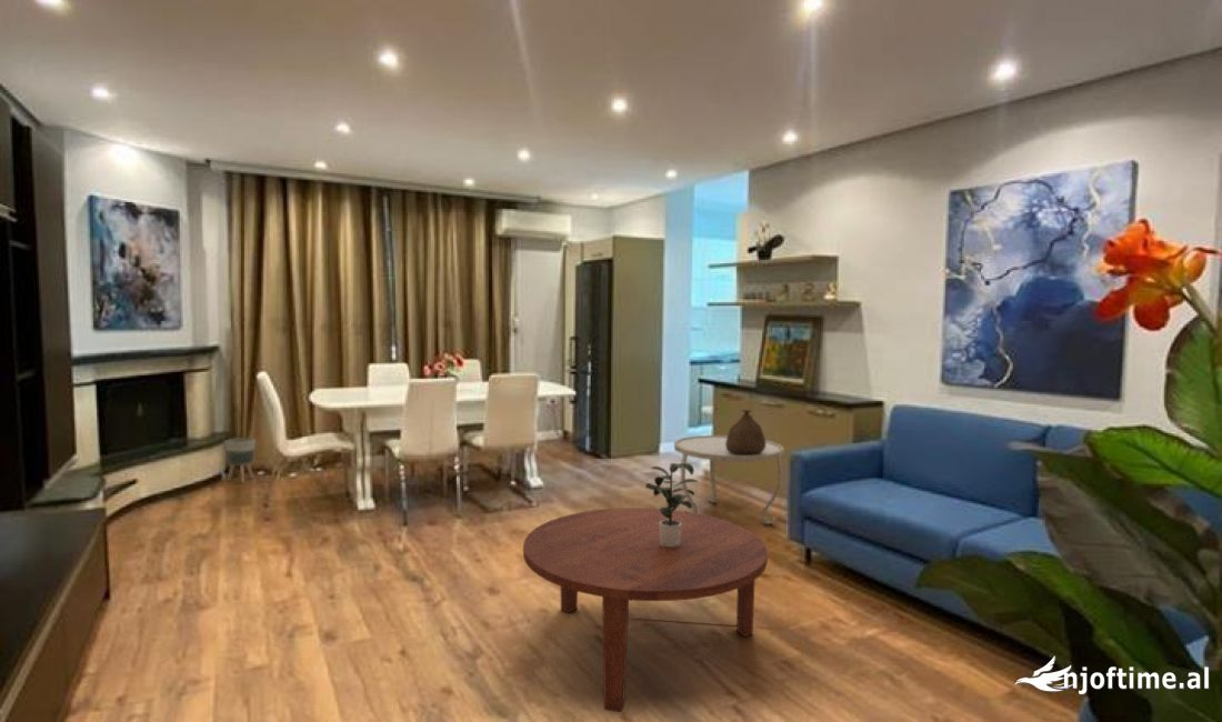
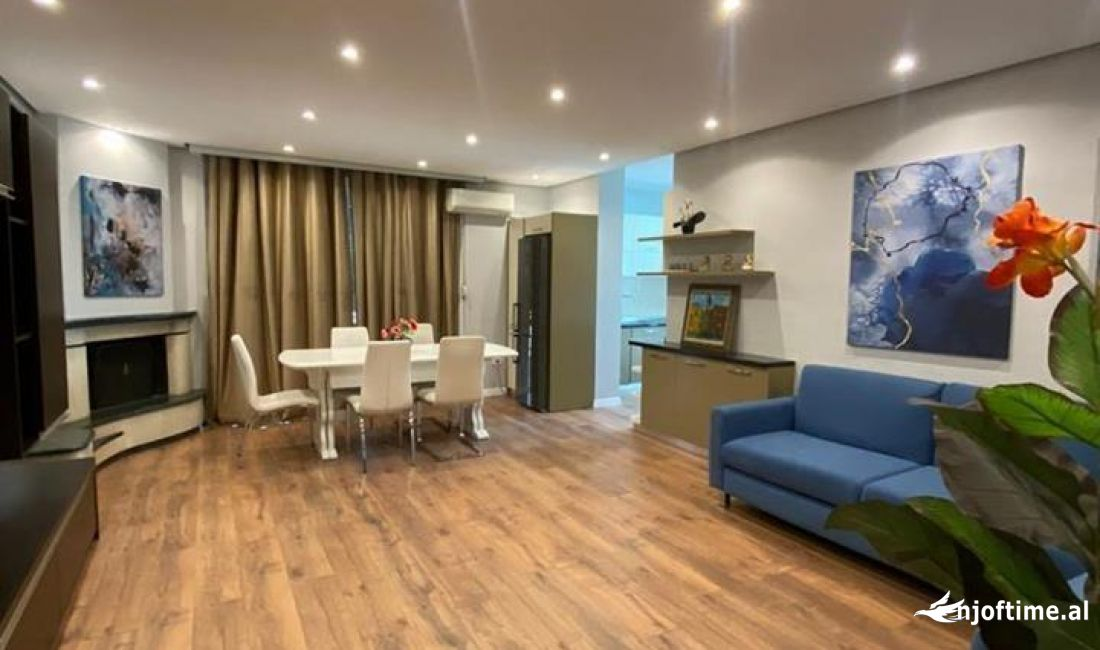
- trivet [673,434,785,525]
- potted plant [644,462,699,548]
- planter [223,437,257,484]
- bag [725,409,767,454]
- coffee table [522,507,769,713]
